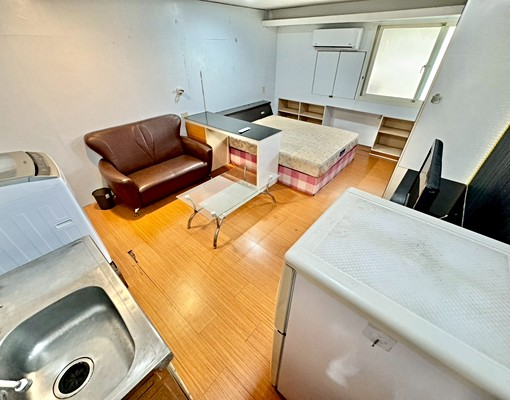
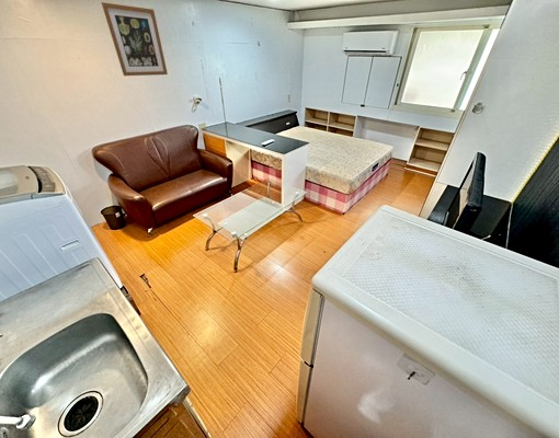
+ wall art [101,1,169,77]
